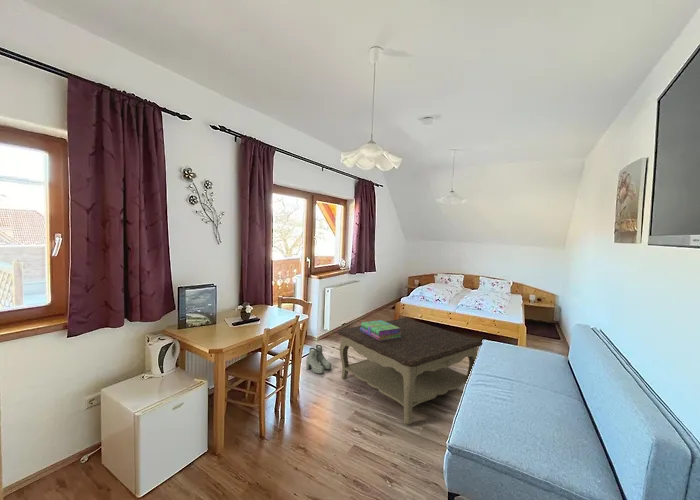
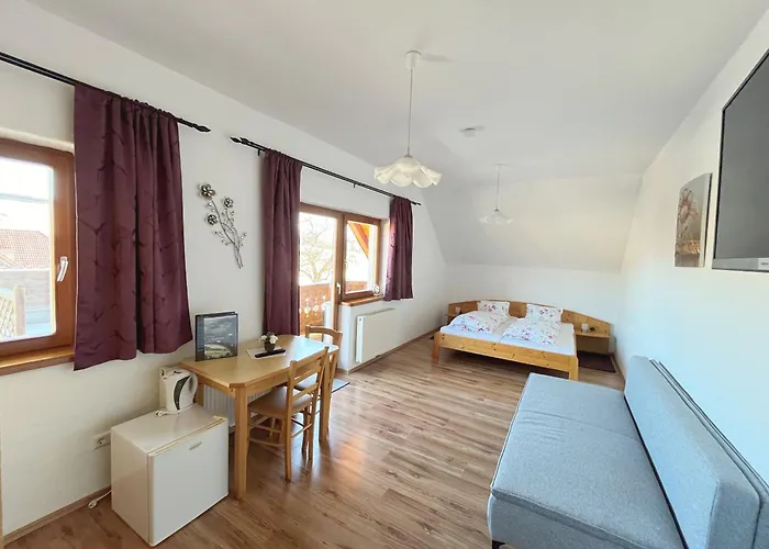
- boots [305,344,332,375]
- stack of books [360,319,402,341]
- coffee table [336,317,483,425]
